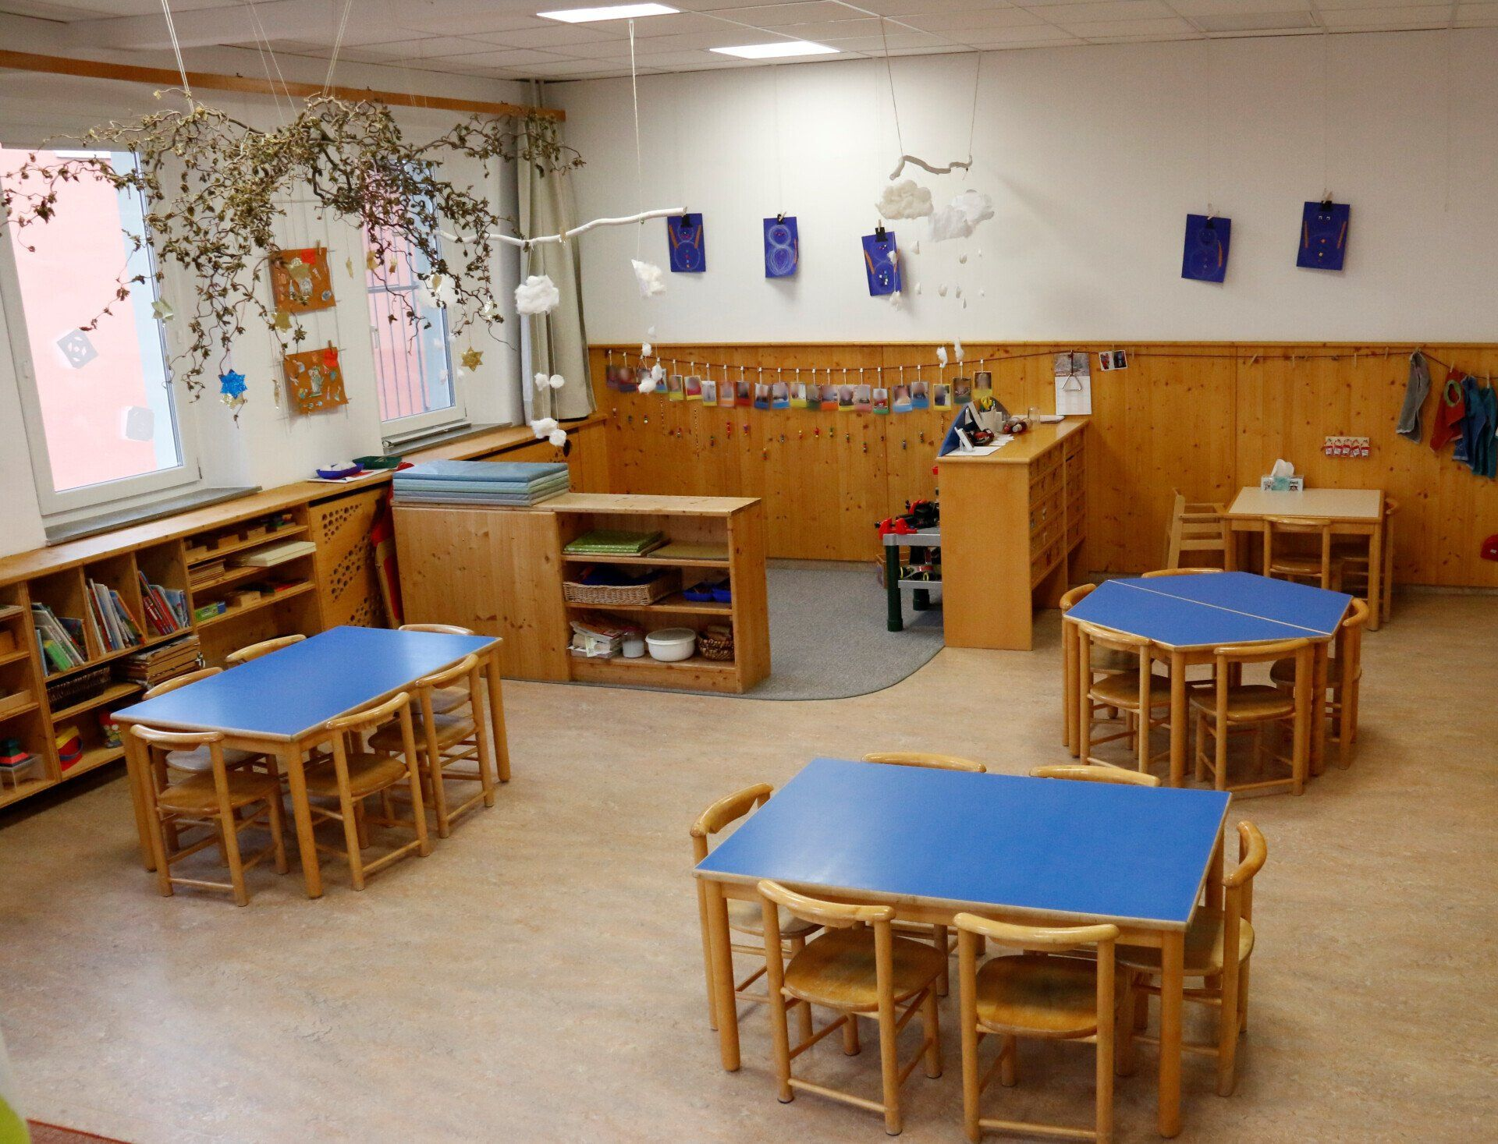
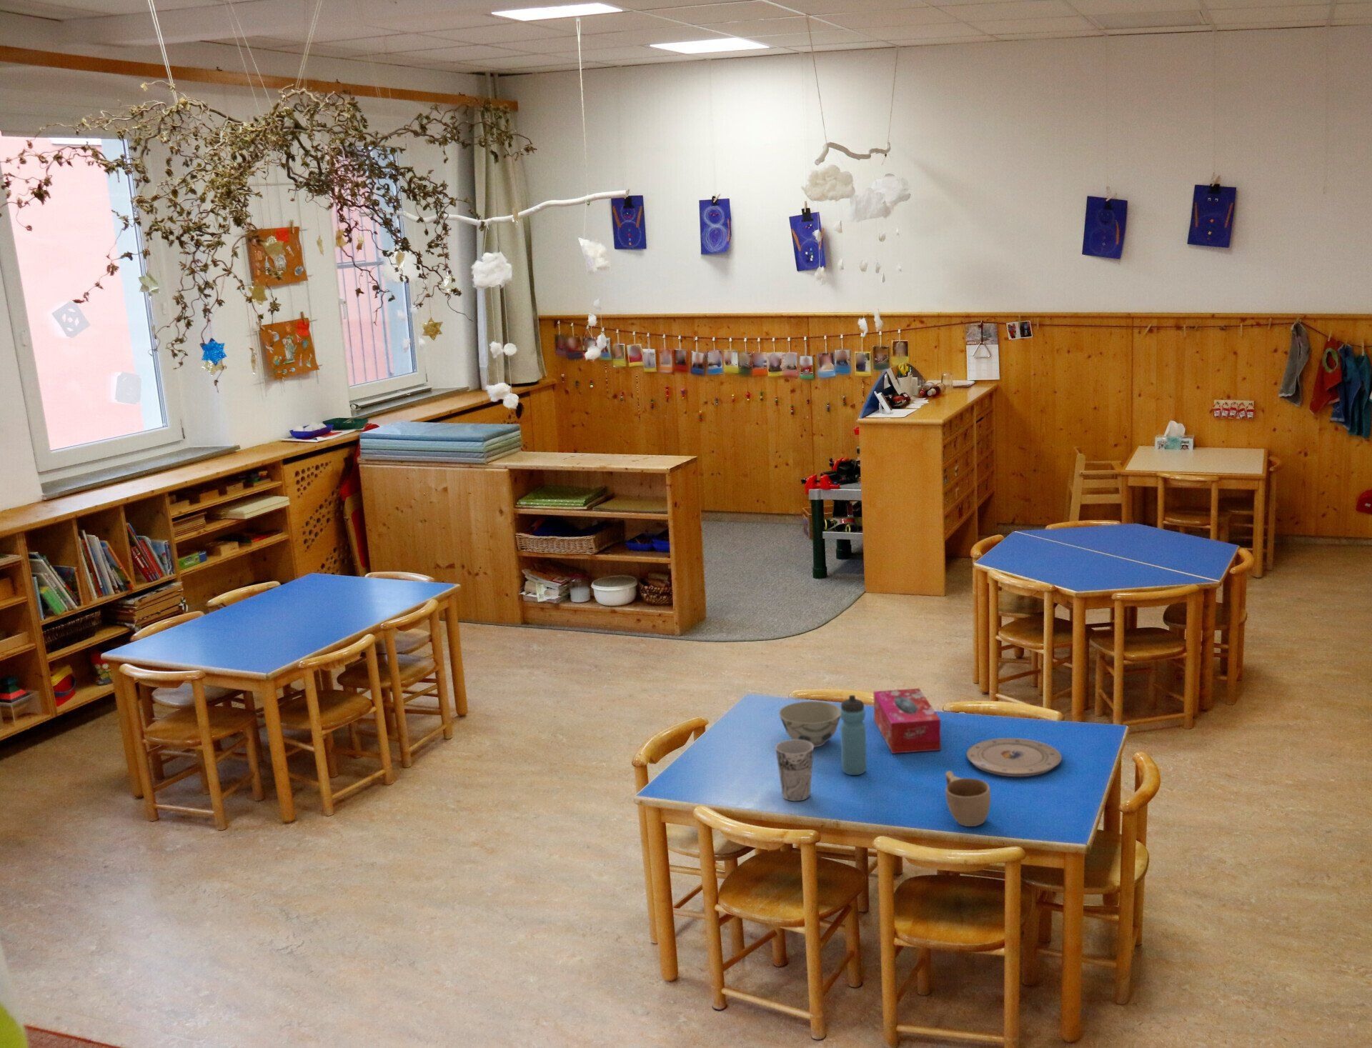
+ cup [774,740,815,801]
+ plate [966,738,1063,777]
+ tissue box [872,688,941,754]
+ water bottle [840,695,868,776]
+ bowl [778,701,841,747]
+ cup [945,771,991,827]
